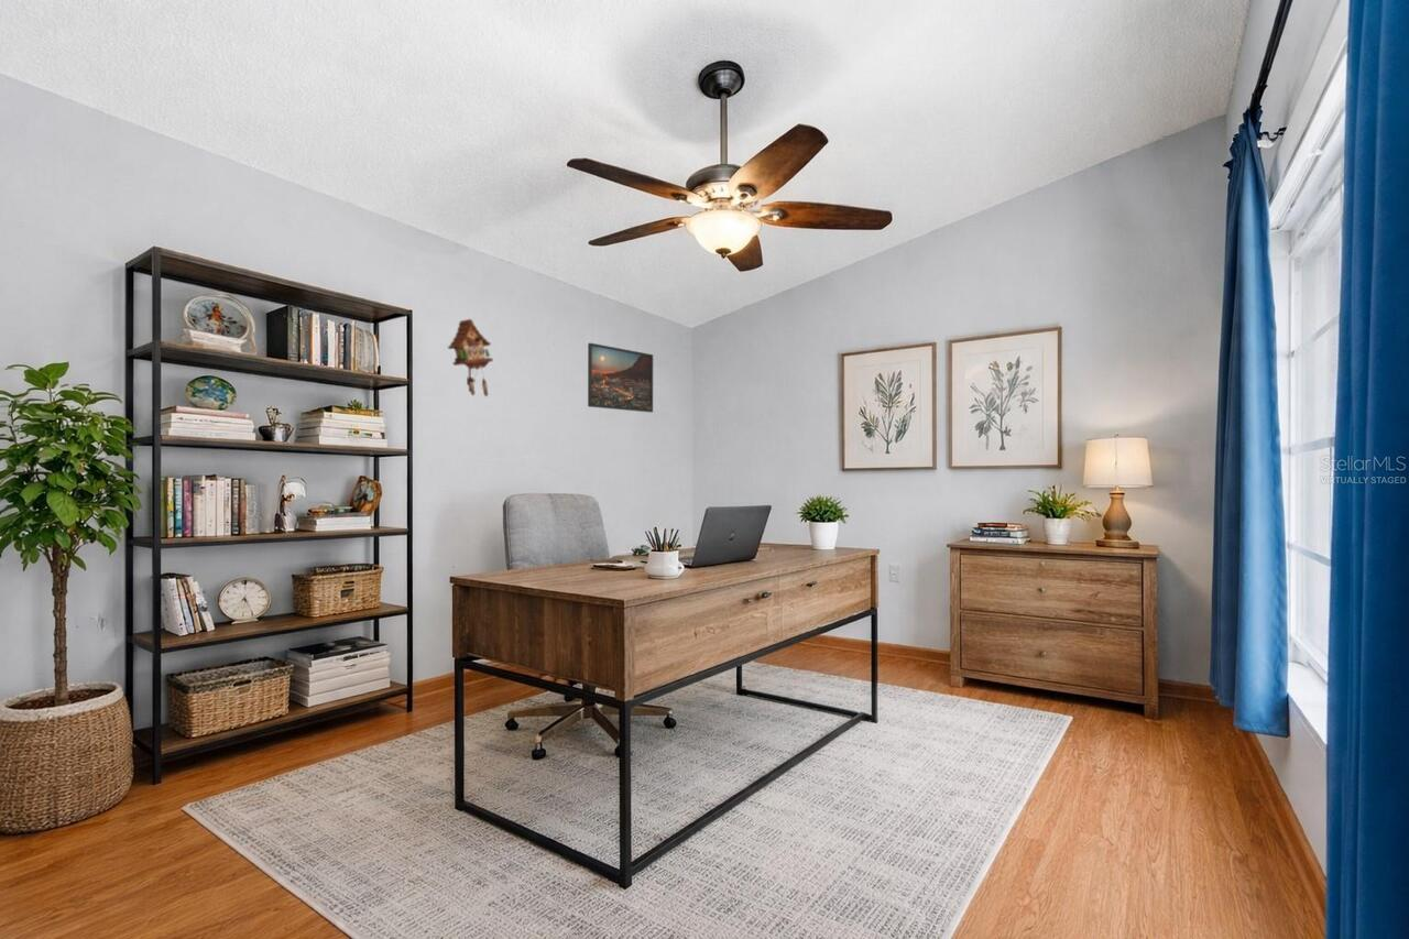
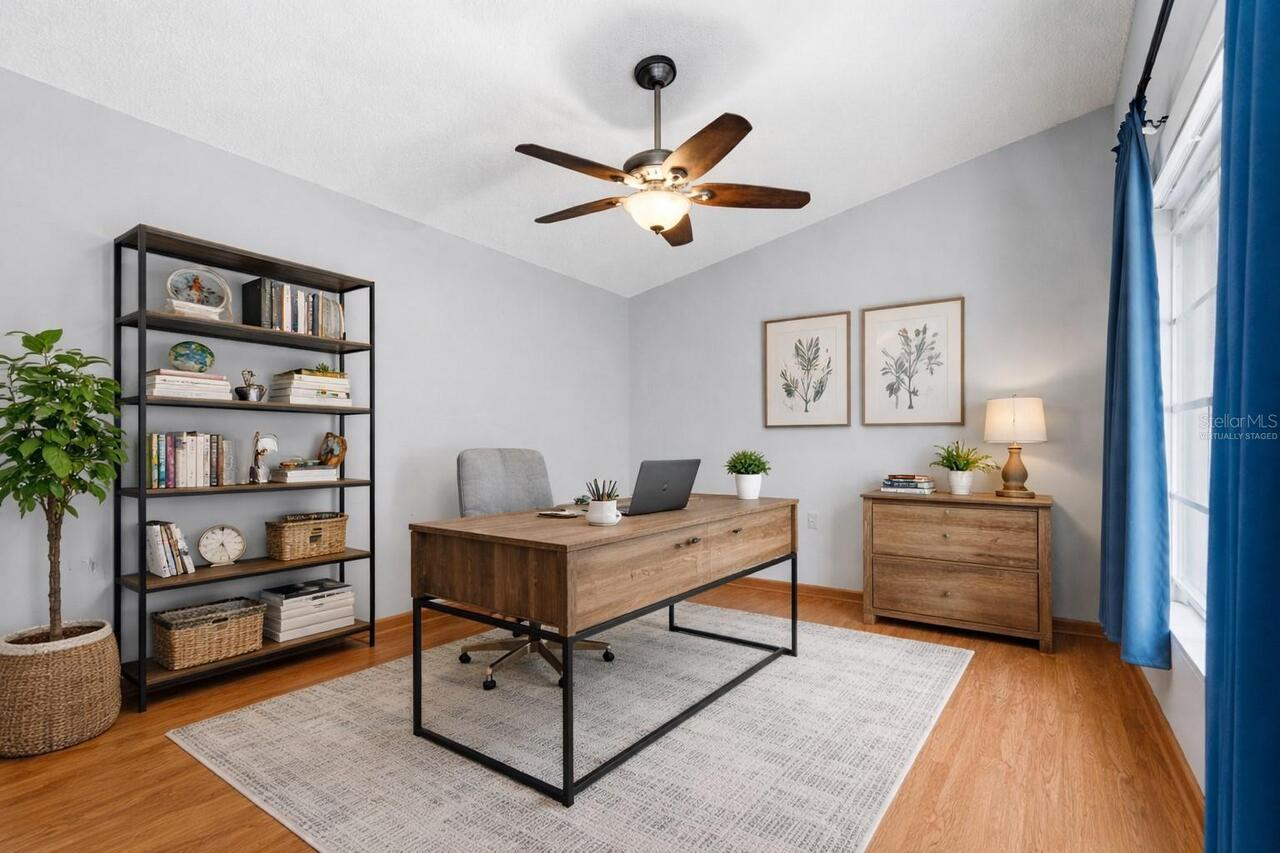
- cuckoo clock [446,318,494,397]
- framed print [587,342,654,414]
